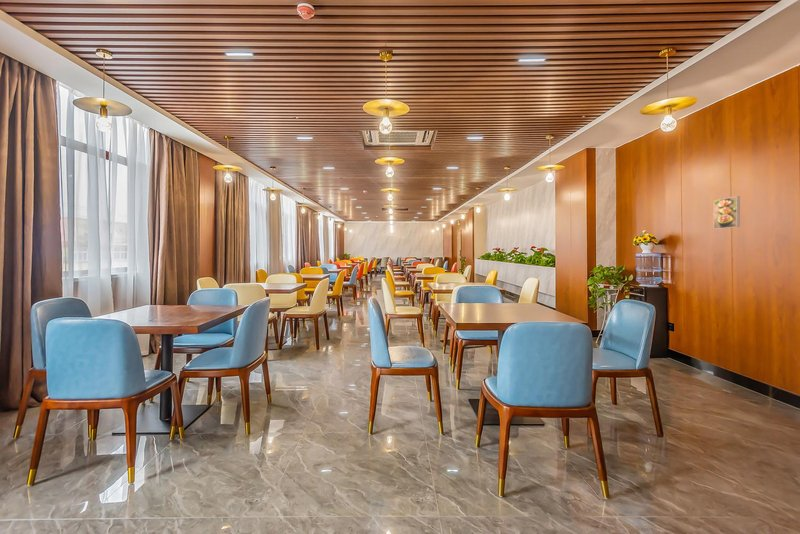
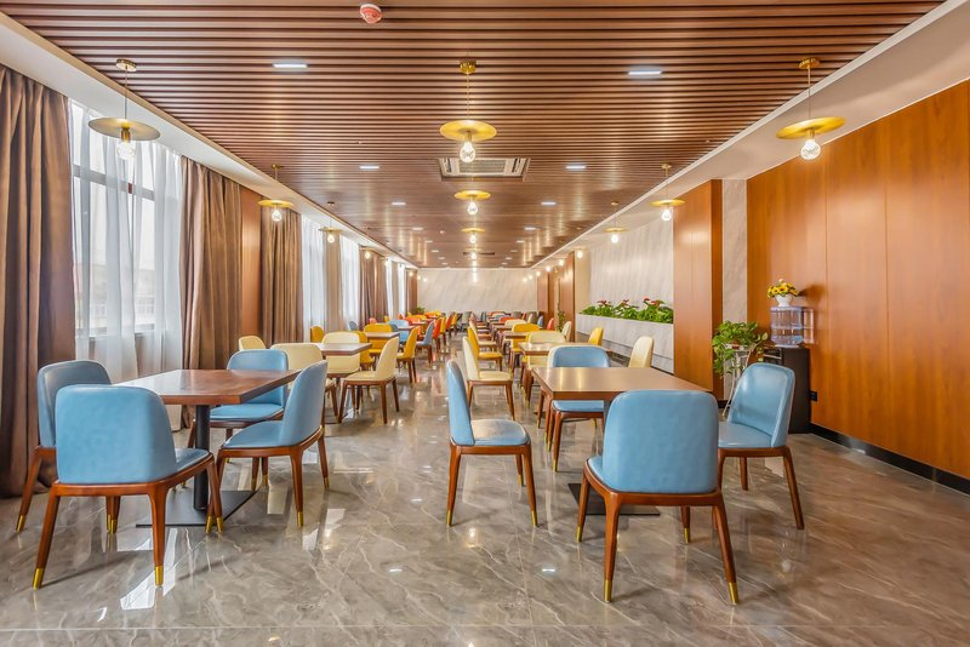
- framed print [712,195,741,230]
